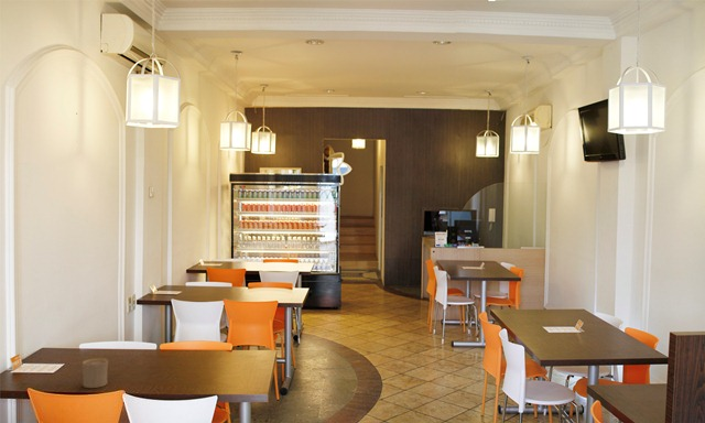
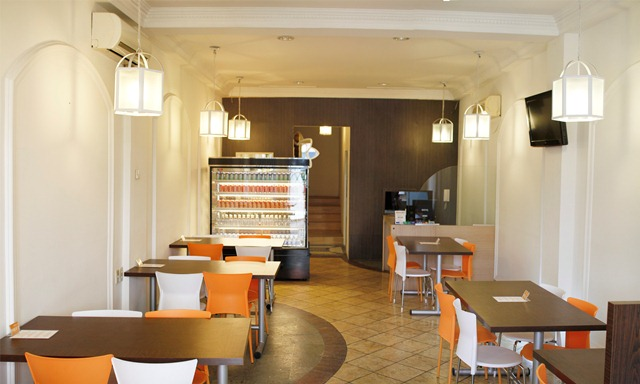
- cup [82,357,109,389]
